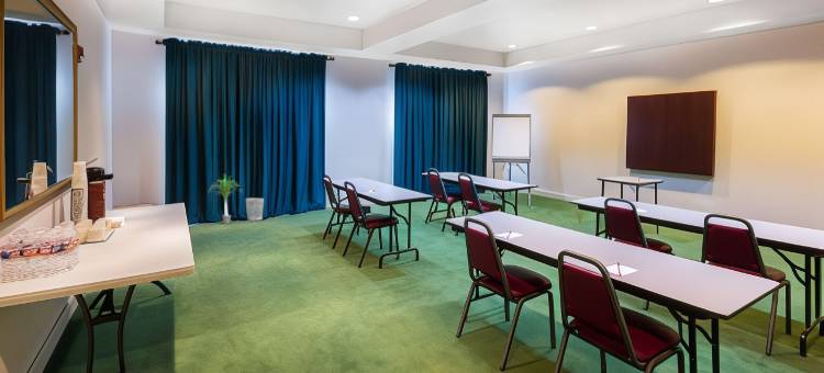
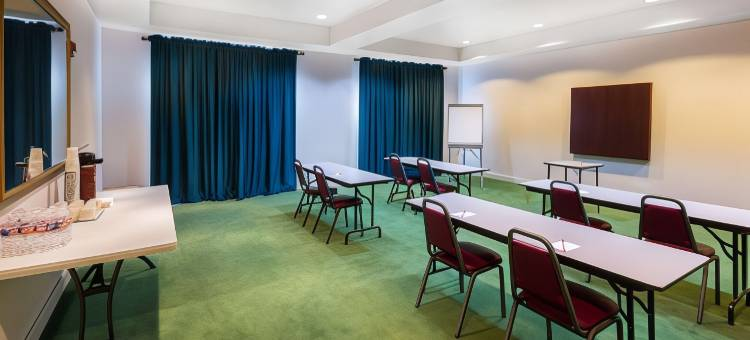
- potted plant [208,173,242,225]
- wastebasket [245,197,265,222]
